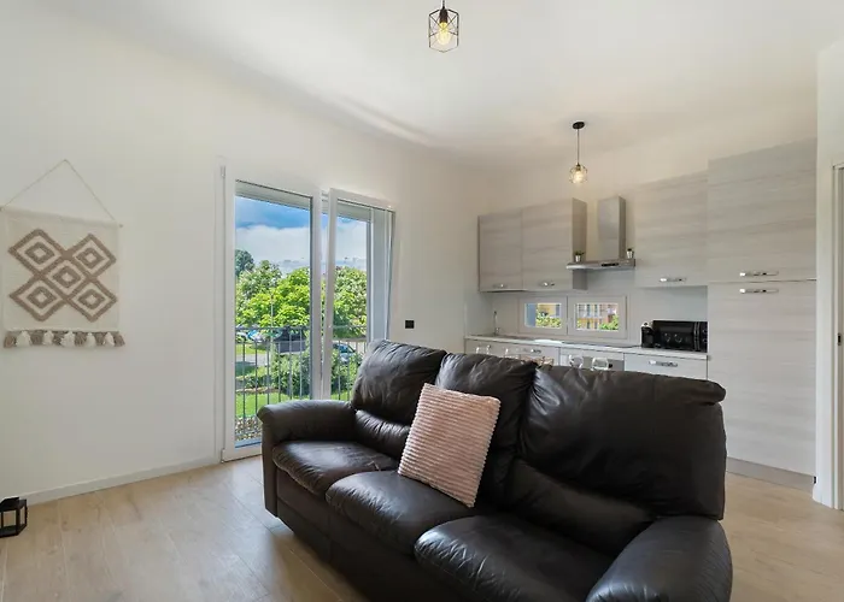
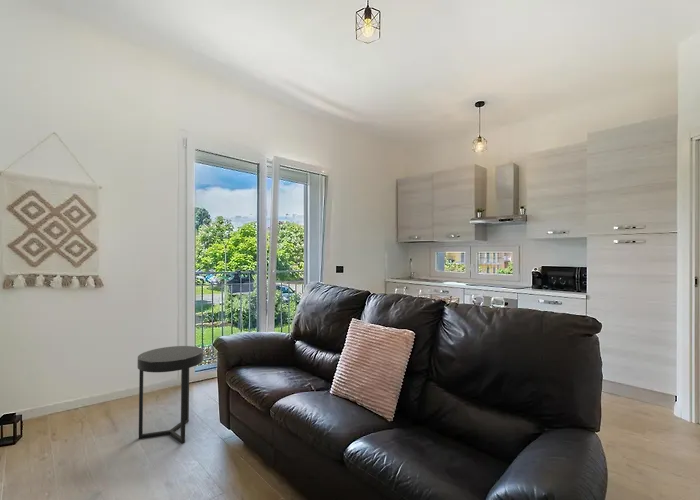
+ side table [137,345,204,444]
